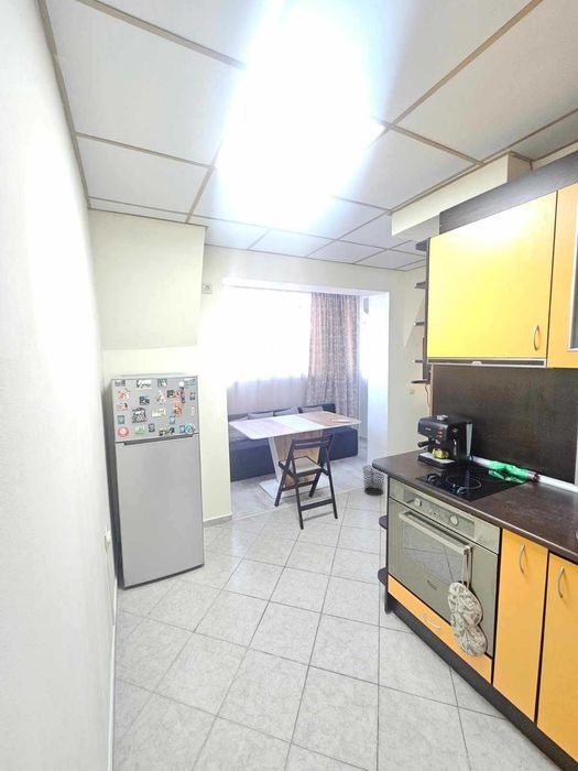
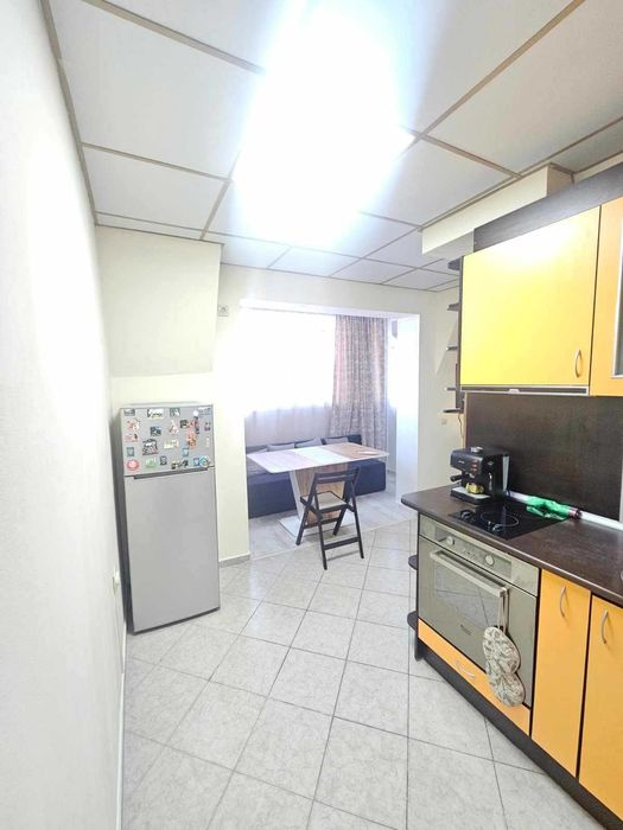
- waste bin [361,464,385,497]
